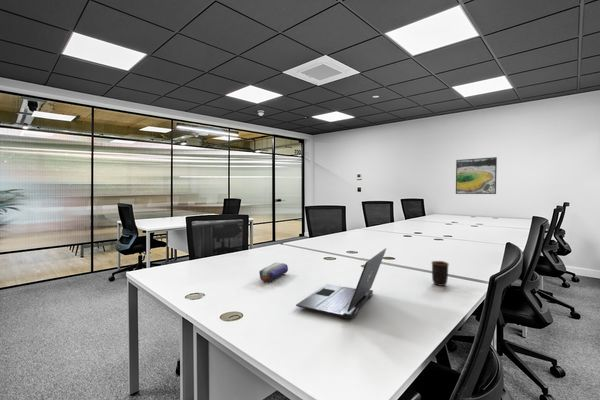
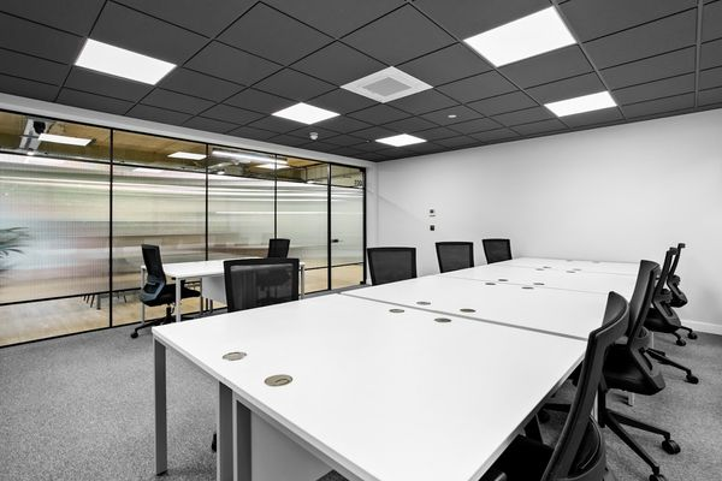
- pencil case [258,262,289,283]
- mug [430,260,450,287]
- laptop [295,248,387,320]
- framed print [455,156,498,195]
